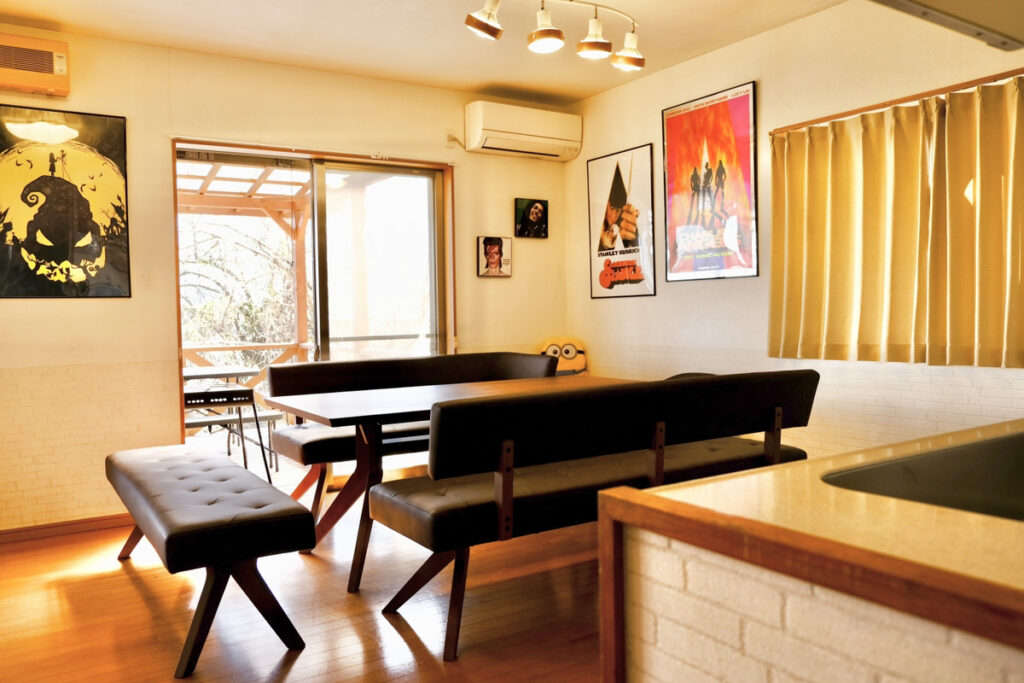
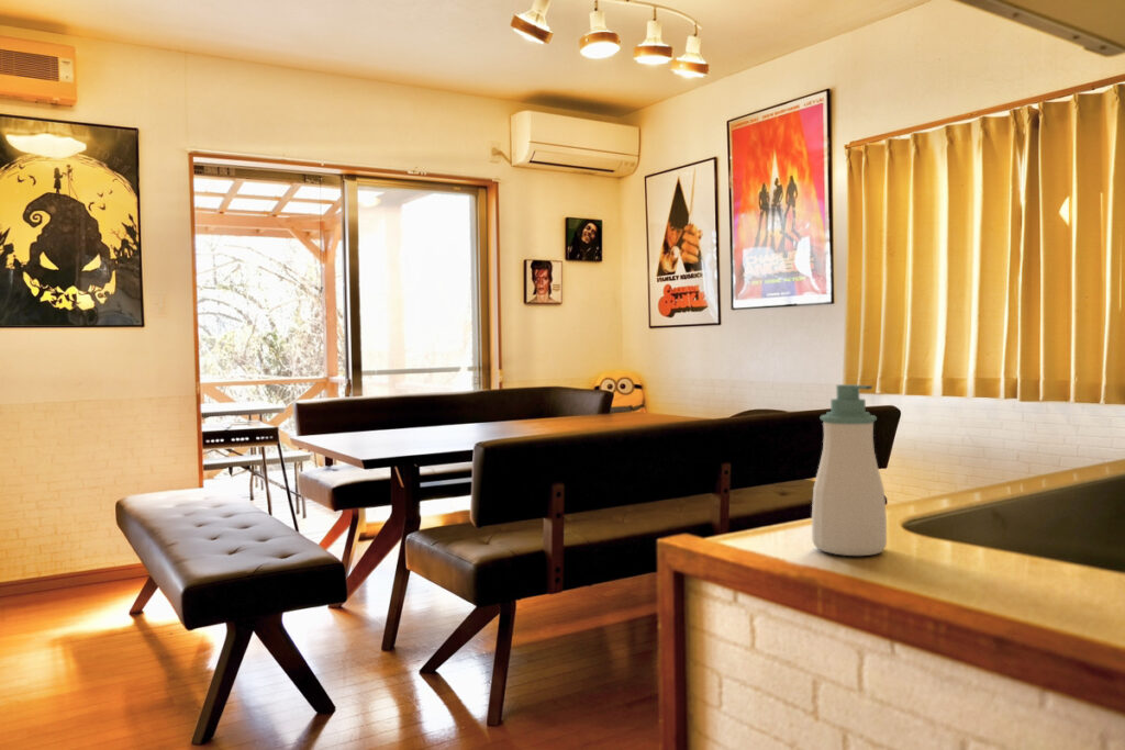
+ soap bottle [811,383,888,557]
